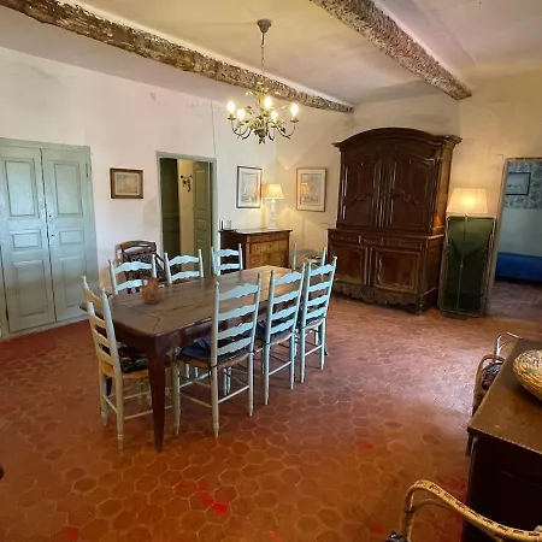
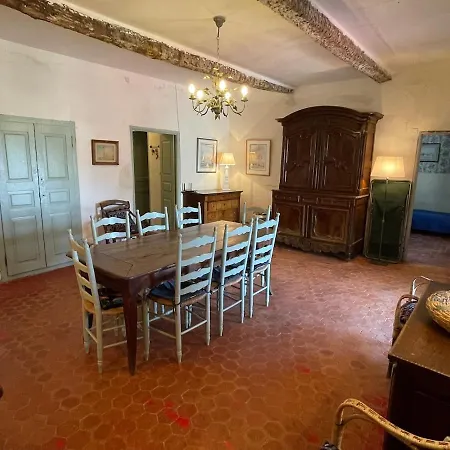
- pitcher [140,276,164,305]
